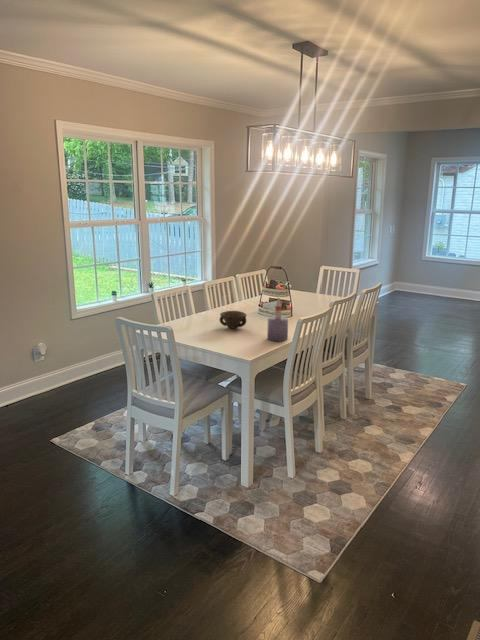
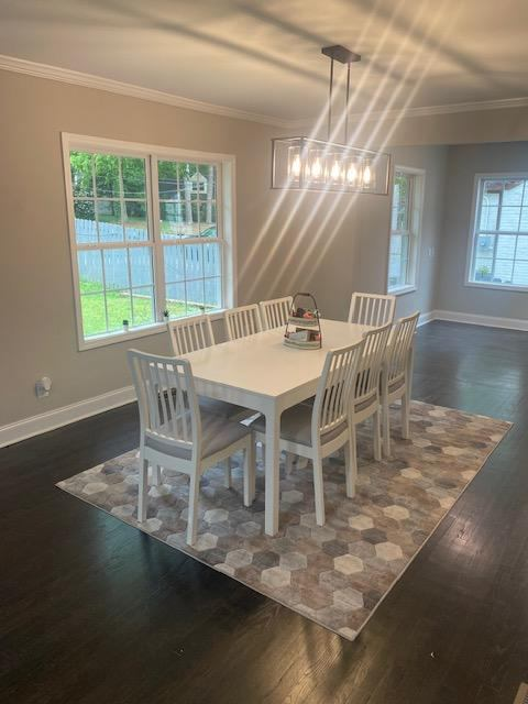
- bottle [266,297,289,342]
- bowl [218,310,248,330]
